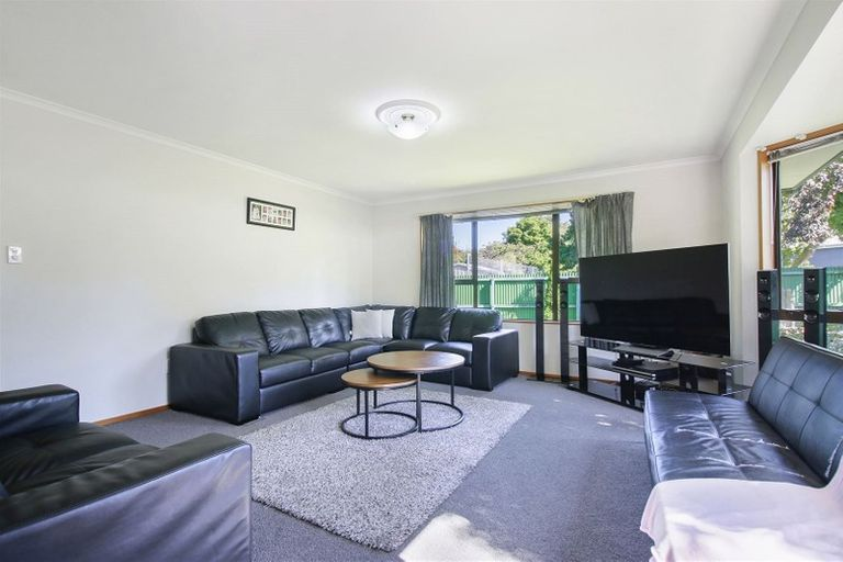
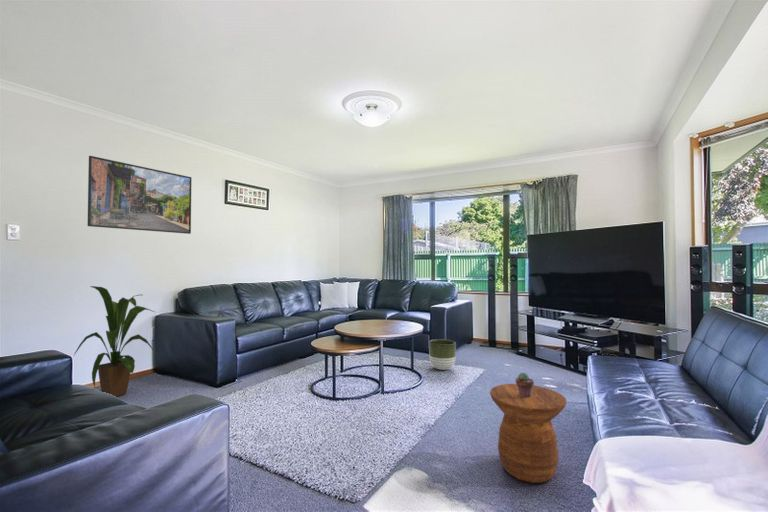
+ potted succulent [515,372,535,398]
+ planter [428,338,457,371]
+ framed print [86,155,193,235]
+ house plant [73,285,161,398]
+ side table [489,383,568,484]
